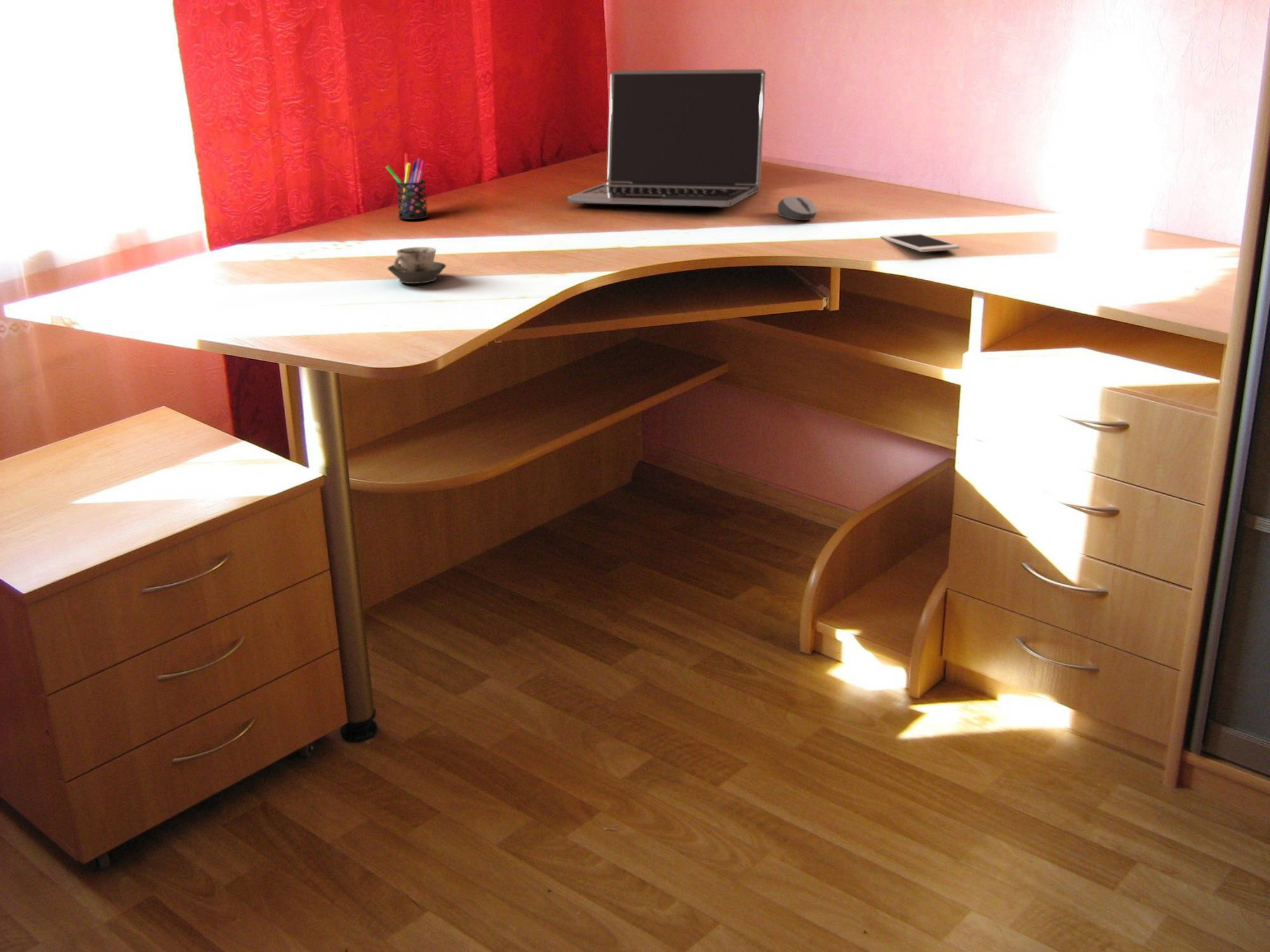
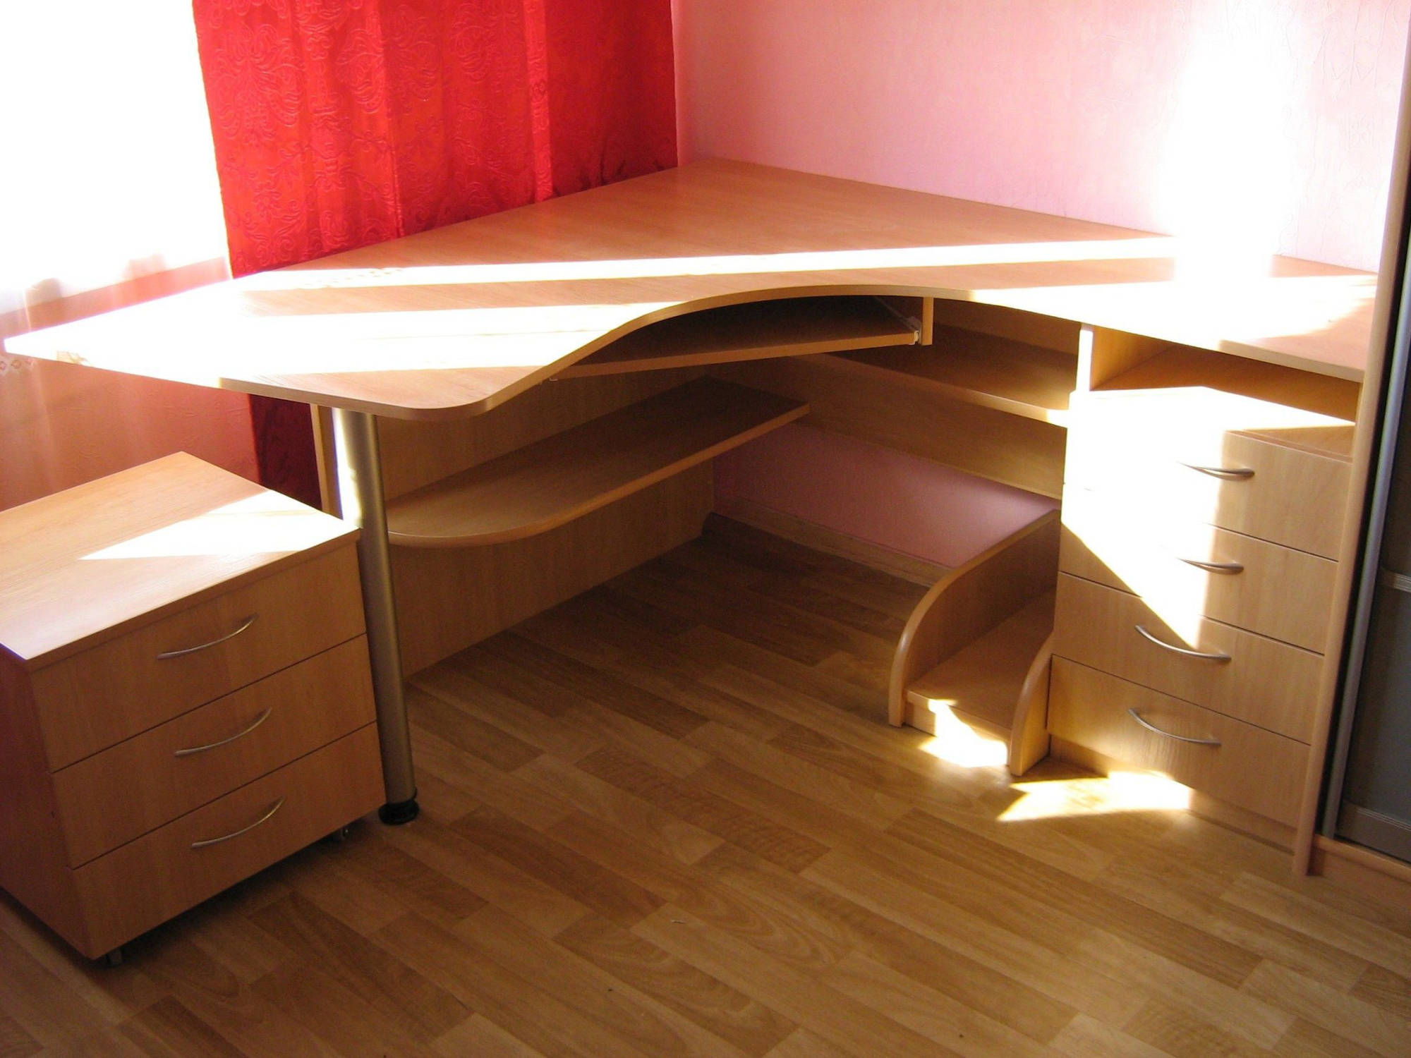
- computer mouse [777,195,819,221]
- laptop [566,69,766,208]
- cup [387,246,446,284]
- cell phone [881,232,960,253]
- pen holder [385,153,429,220]
